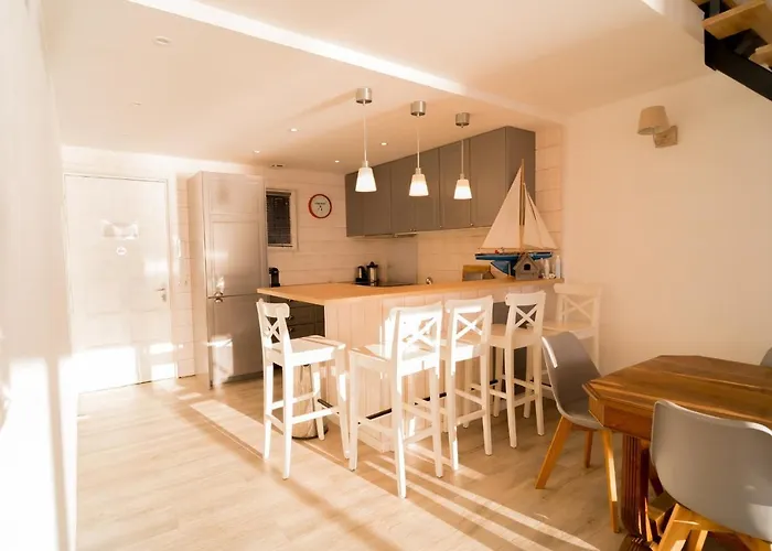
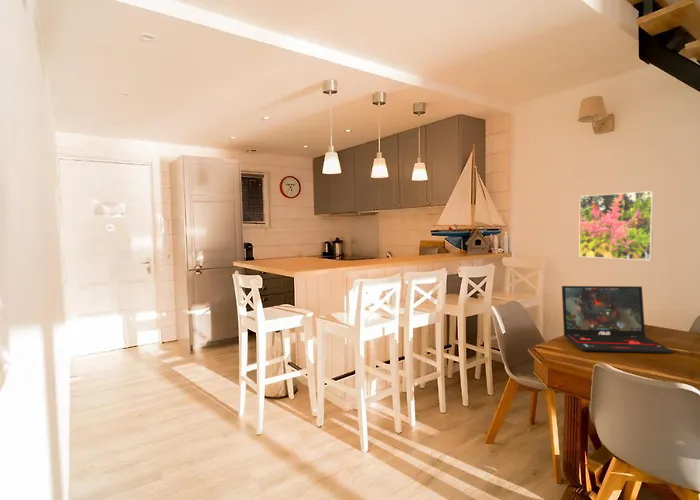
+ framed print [578,190,655,261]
+ laptop [561,285,675,354]
